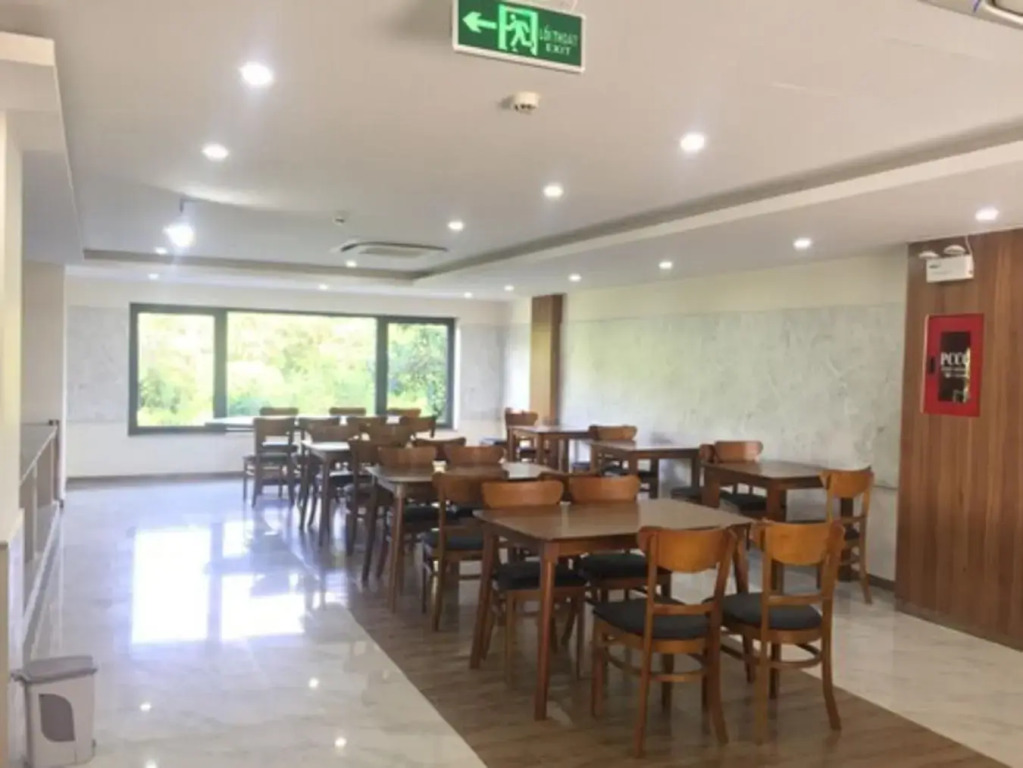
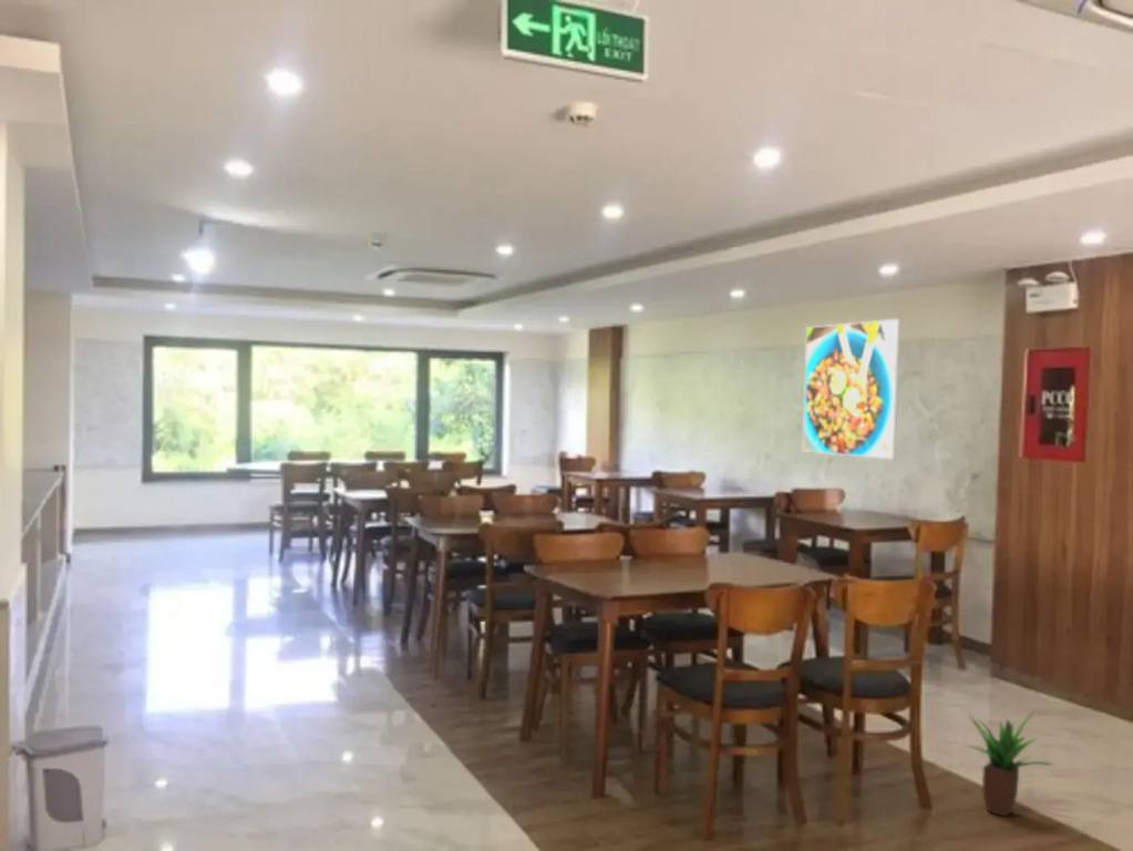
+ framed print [802,318,902,460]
+ potted plant [968,710,1054,818]
